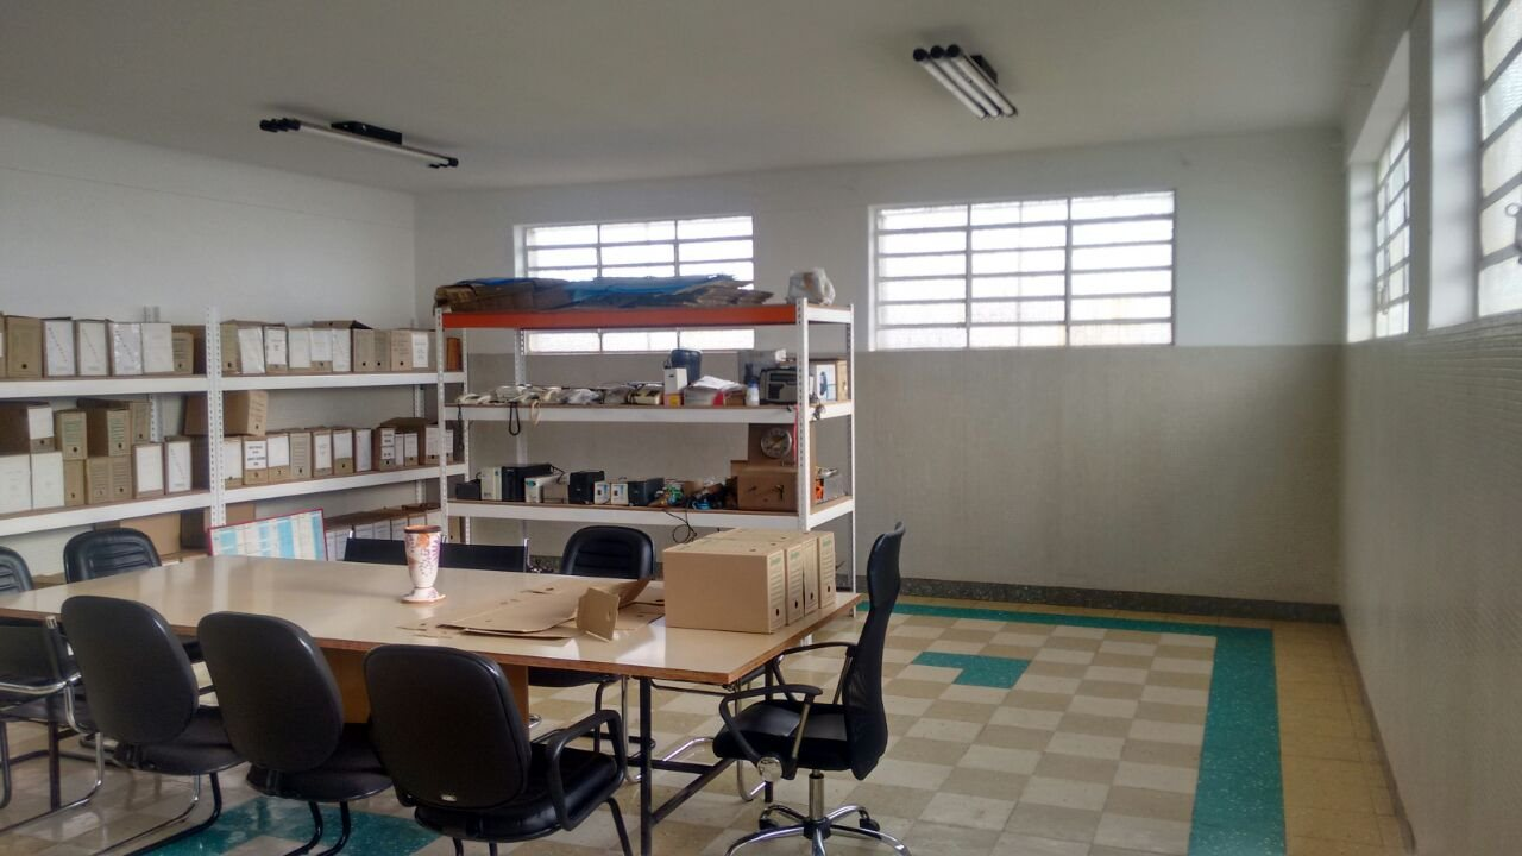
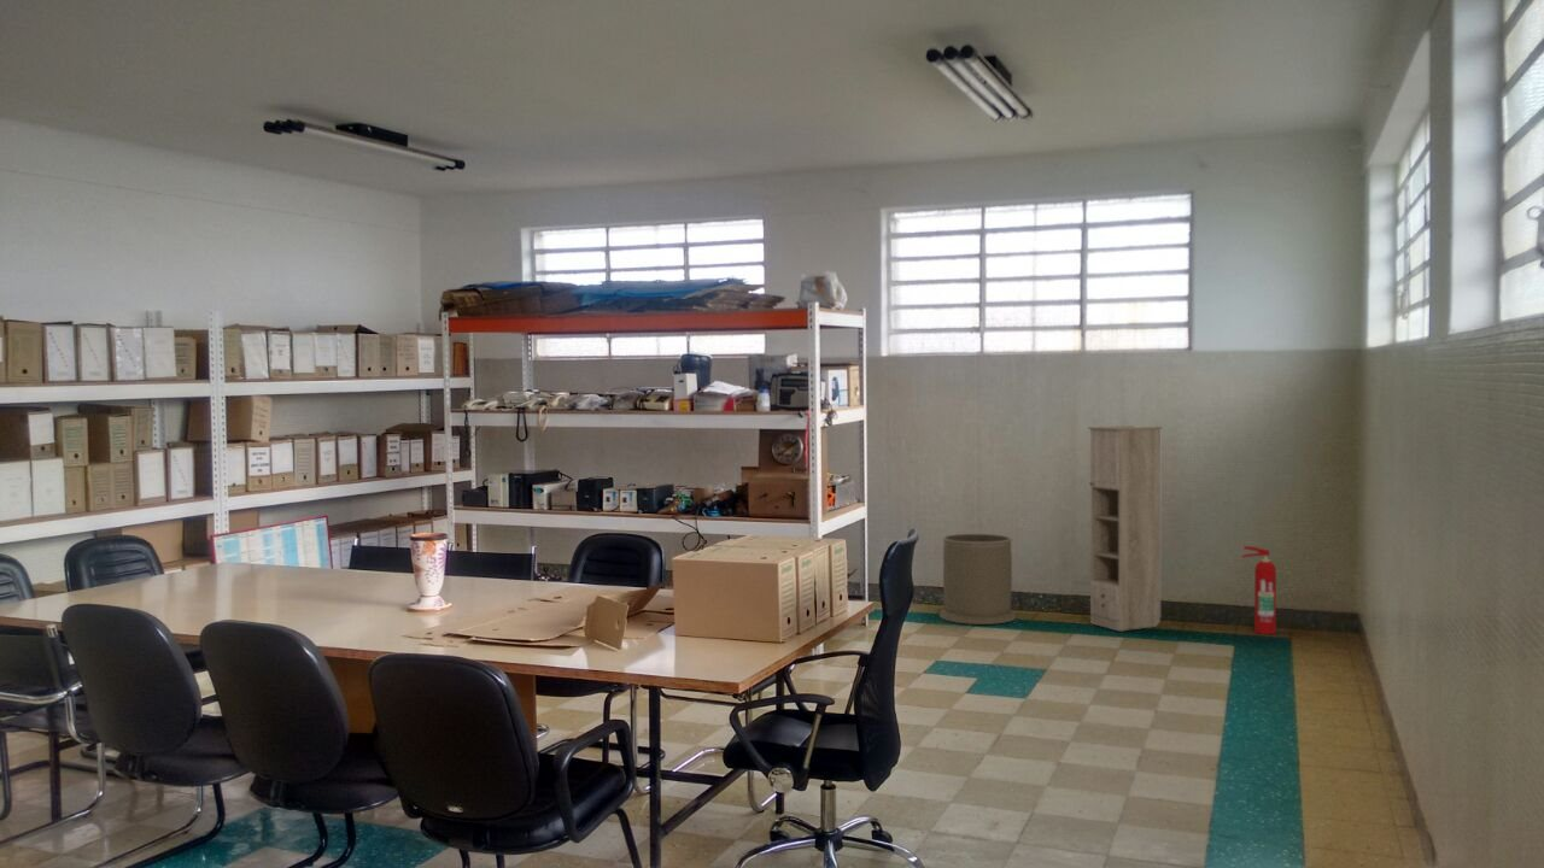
+ trash can [938,533,1017,626]
+ fire extinguisher [1240,545,1277,635]
+ storage cabinet [1086,424,1164,632]
